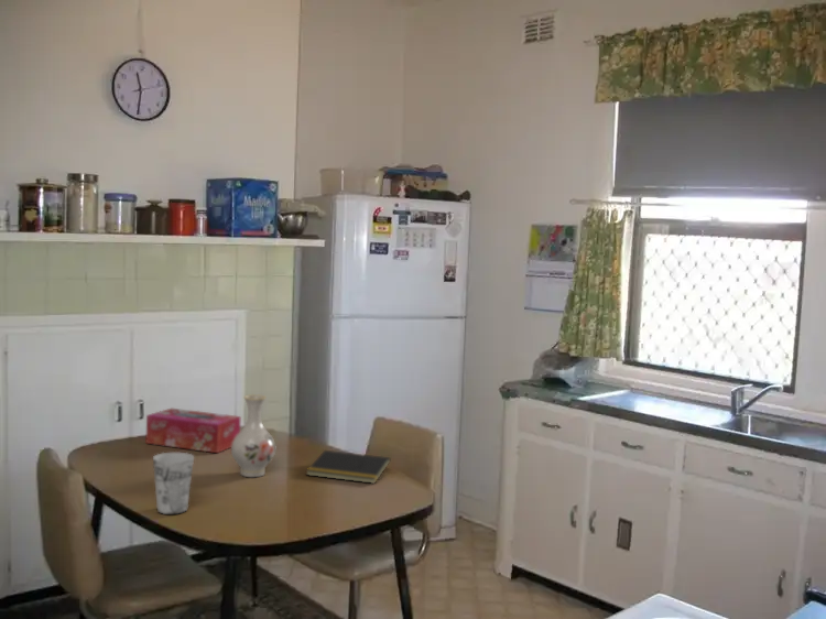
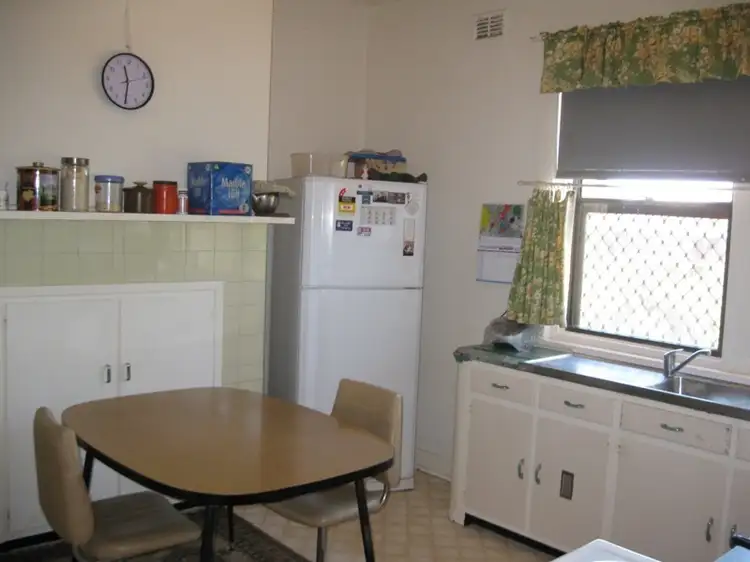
- notepad [305,449,391,485]
- vase [230,393,276,478]
- tissue box [145,408,242,454]
- cup [152,452,195,515]
